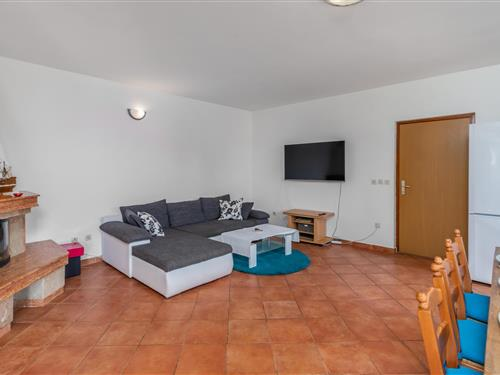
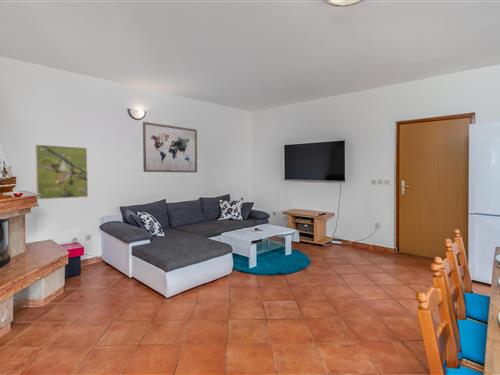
+ wall art [142,121,198,174]
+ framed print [34,143,89,200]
